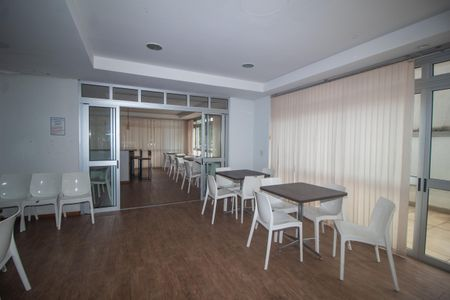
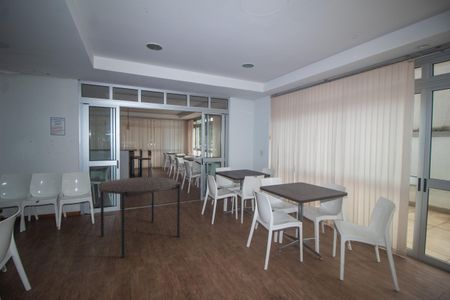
+ dining table [98,176,181,259]
